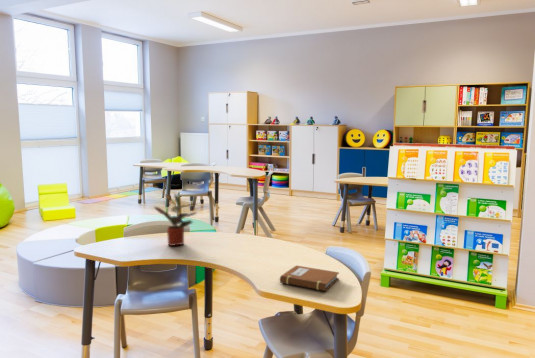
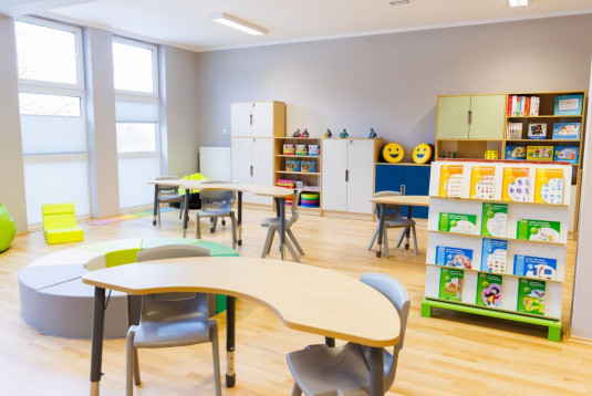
- notebook [279,264,340,292]
- potted plant [153,191,198,247]
